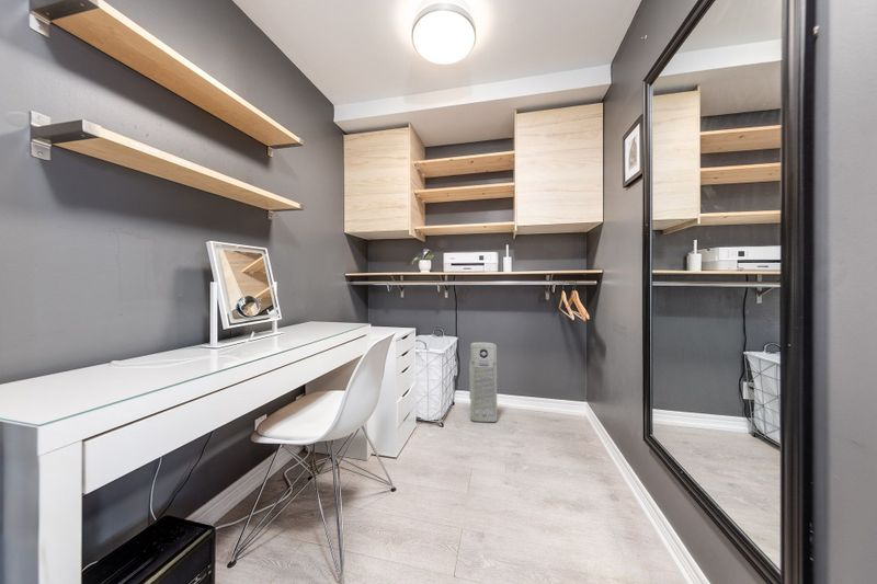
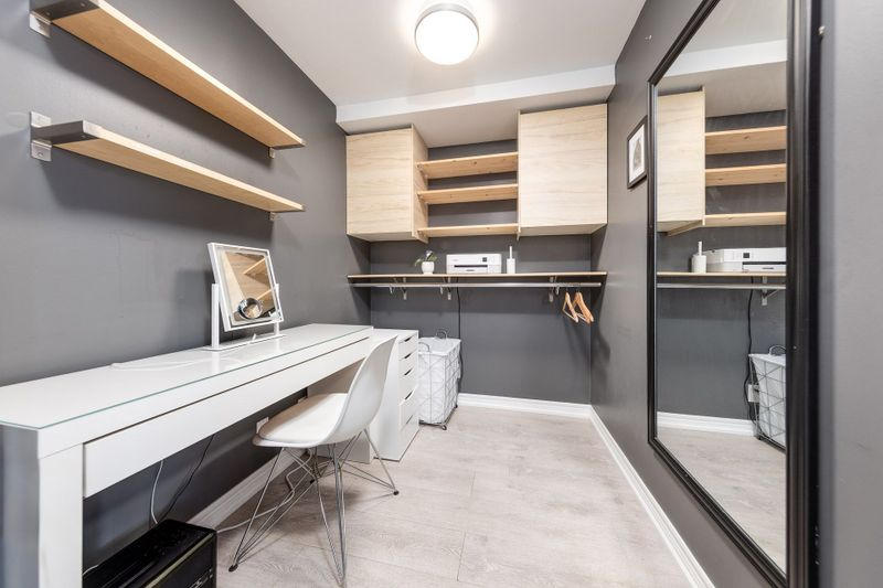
- air purifier [468,341,498,423]
